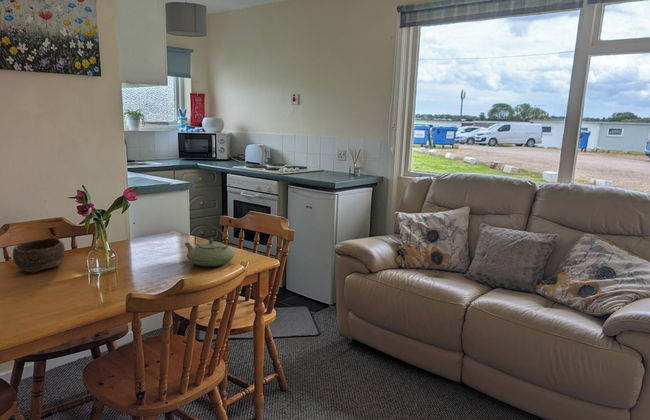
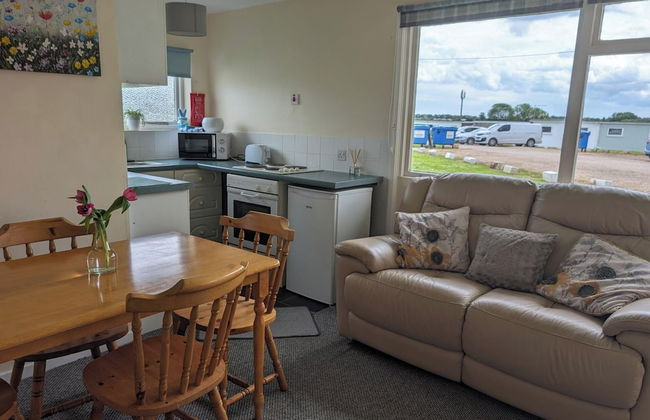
- teapot [184,225,236,268]
- bowl [12,237,66,273]
